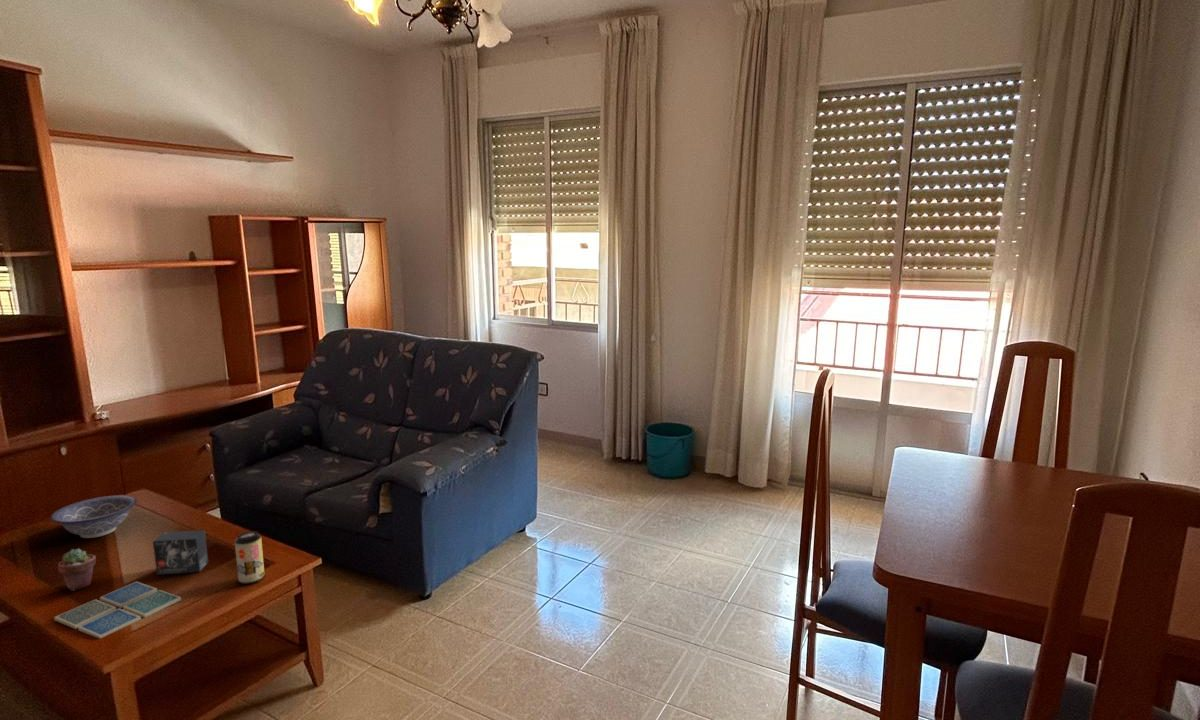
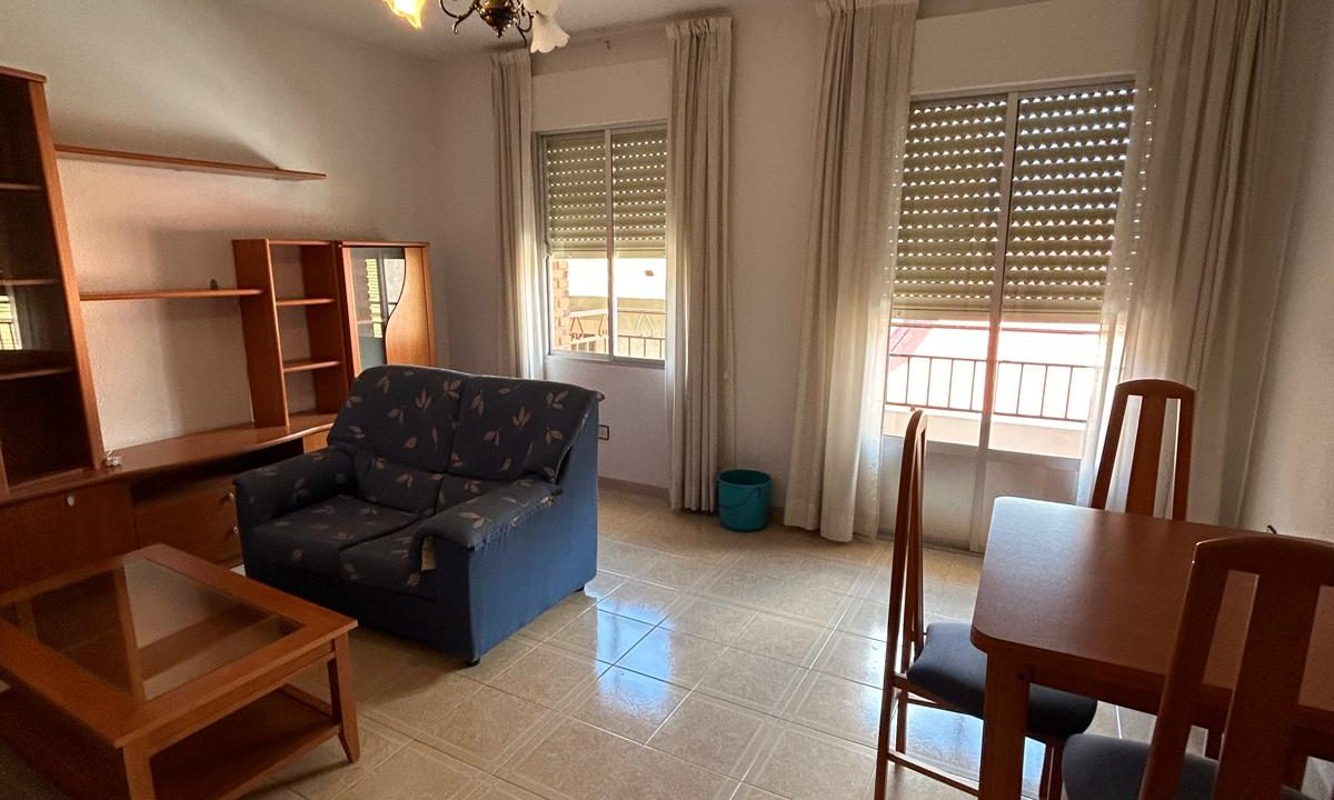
- drink coaster [53,580,182,639]
- potted succulent [57,548,97,592]
- beverage can [234,530,265,585]
- small box [152,529,210,576]
- decorative bowl [50,494,138,539]
